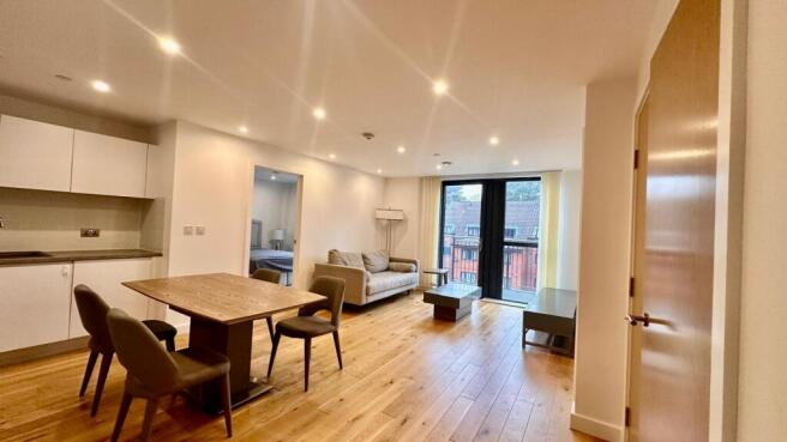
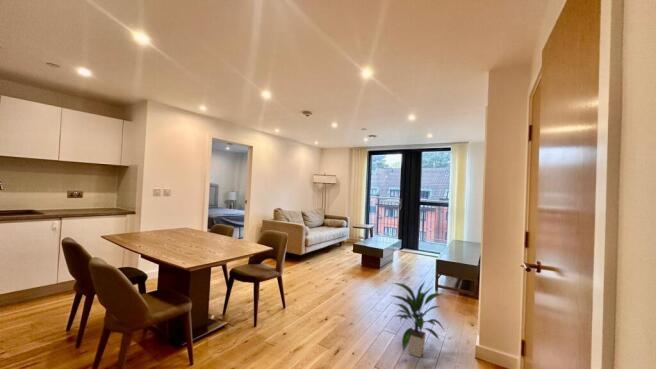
+ indoor plant [389,281,445,358]
